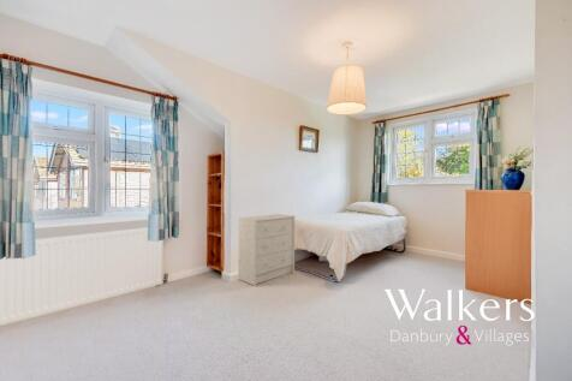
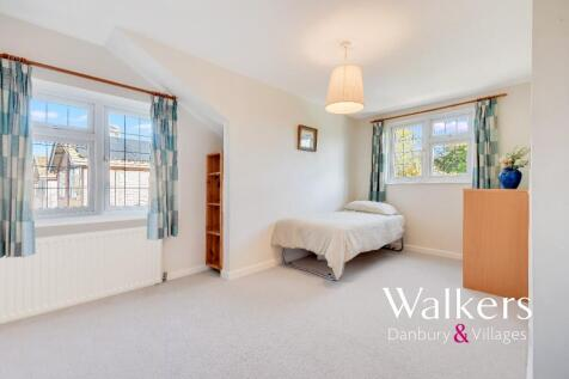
- dresser [237,213,296,287]
